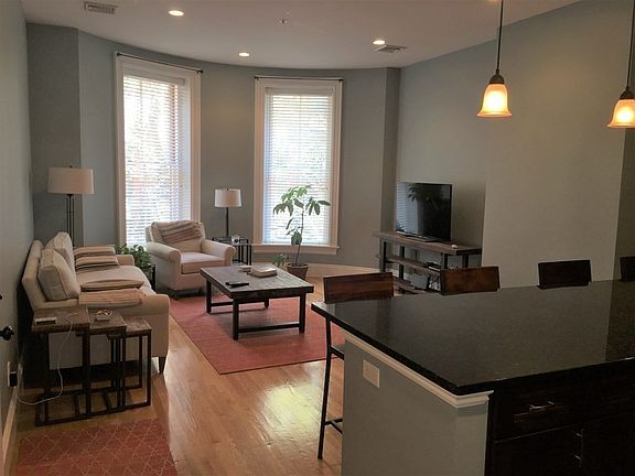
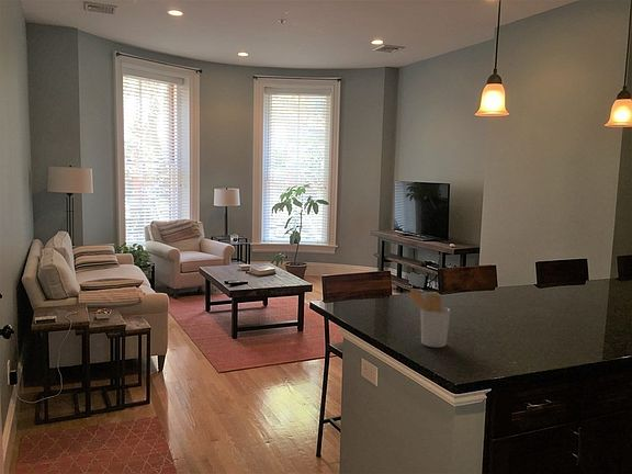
+ utensil holder [405,289,451,349]
